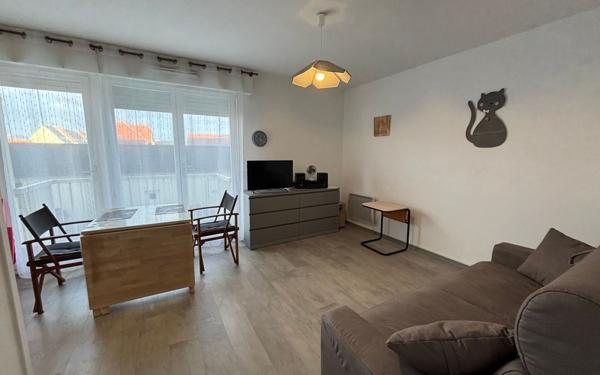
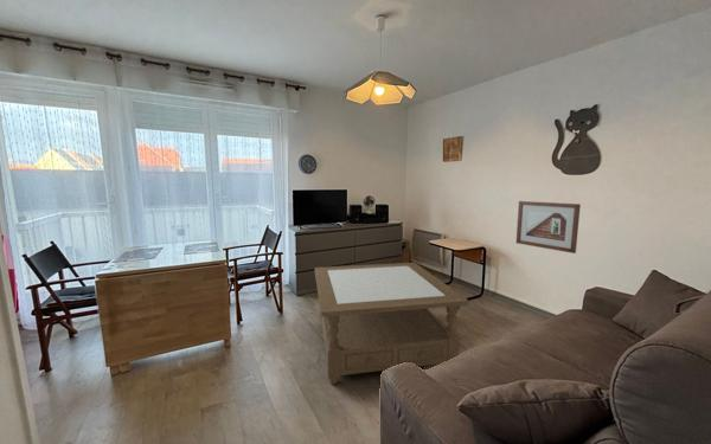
+ coffee table [314,262,469,386]
+ picture frame [515,200,582,255]
